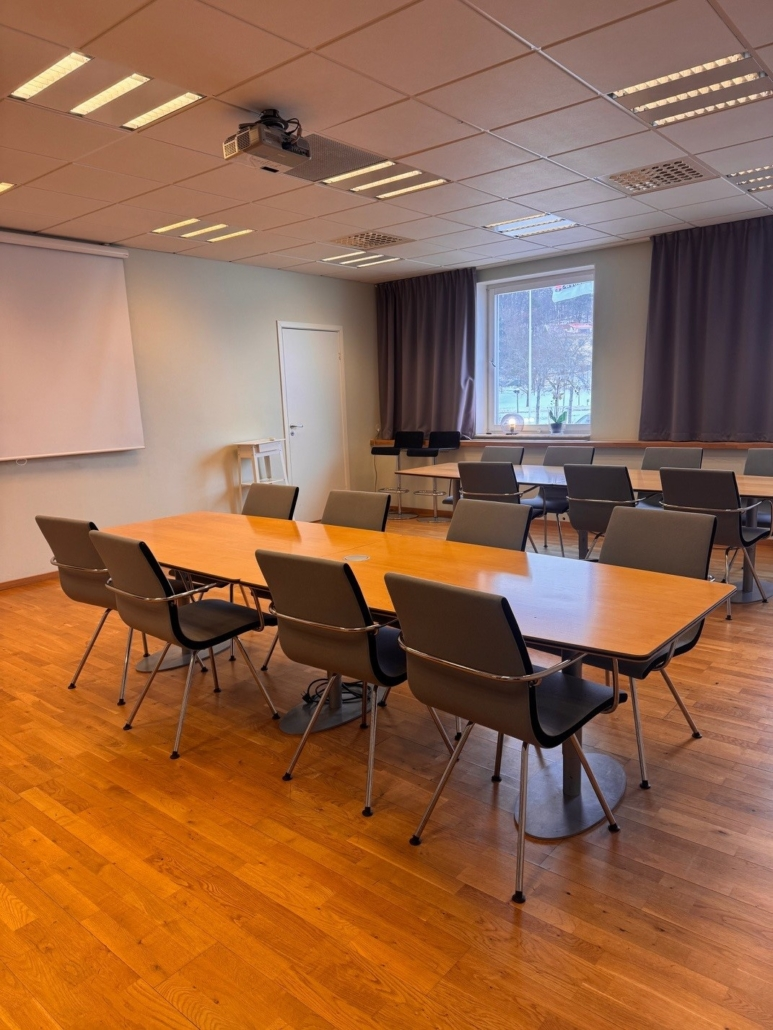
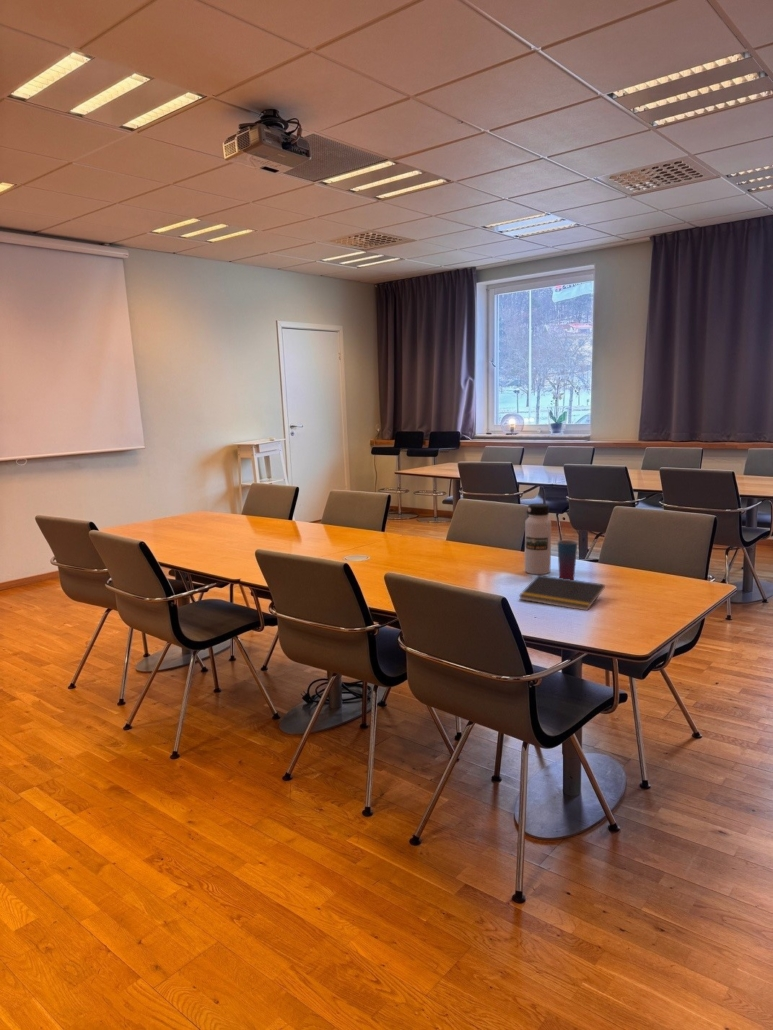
+ cup [557,539,578,580]
+ notepad [518,574,606,611]
+ water bottle [524,503,552,575]
